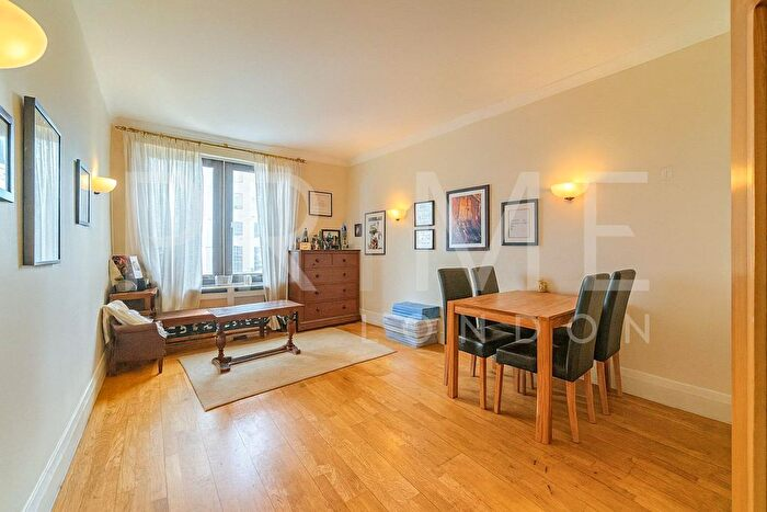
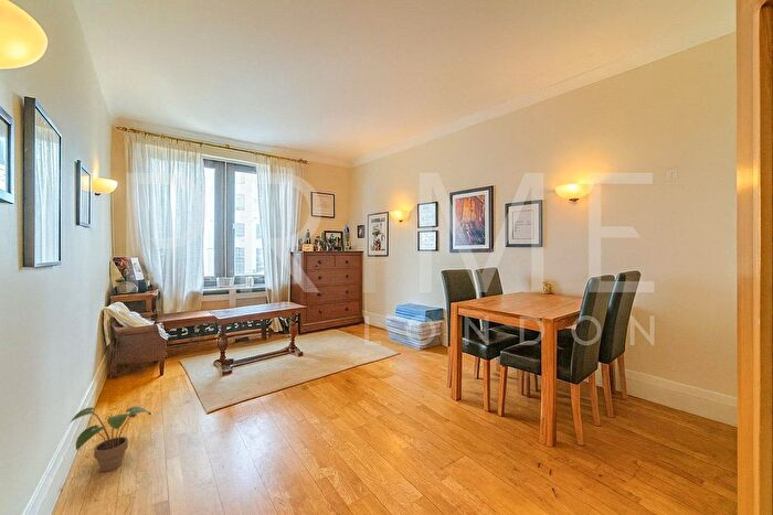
+ potted plant [68,406,152,473]
